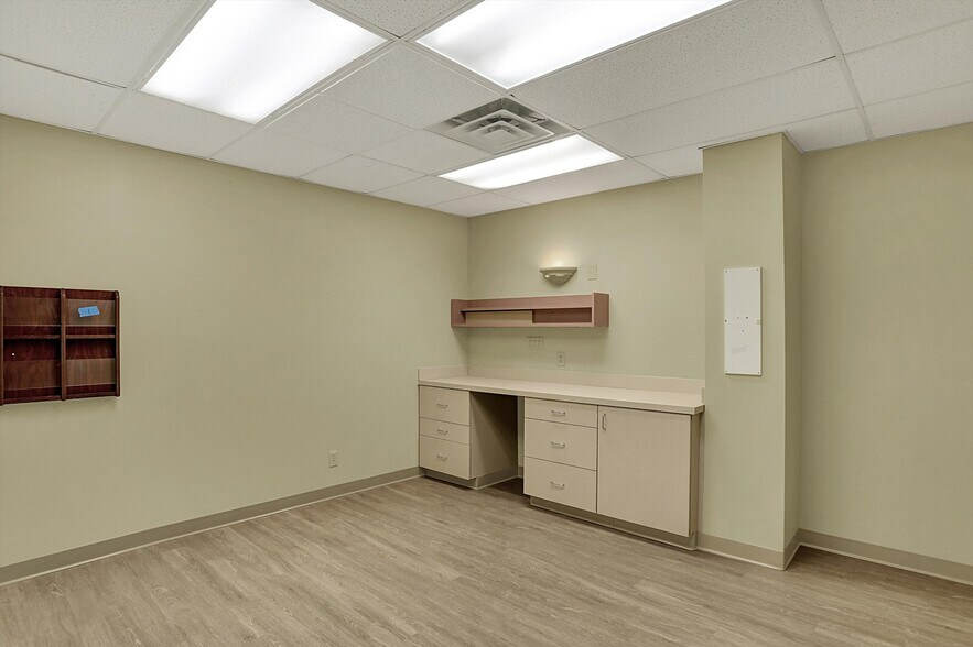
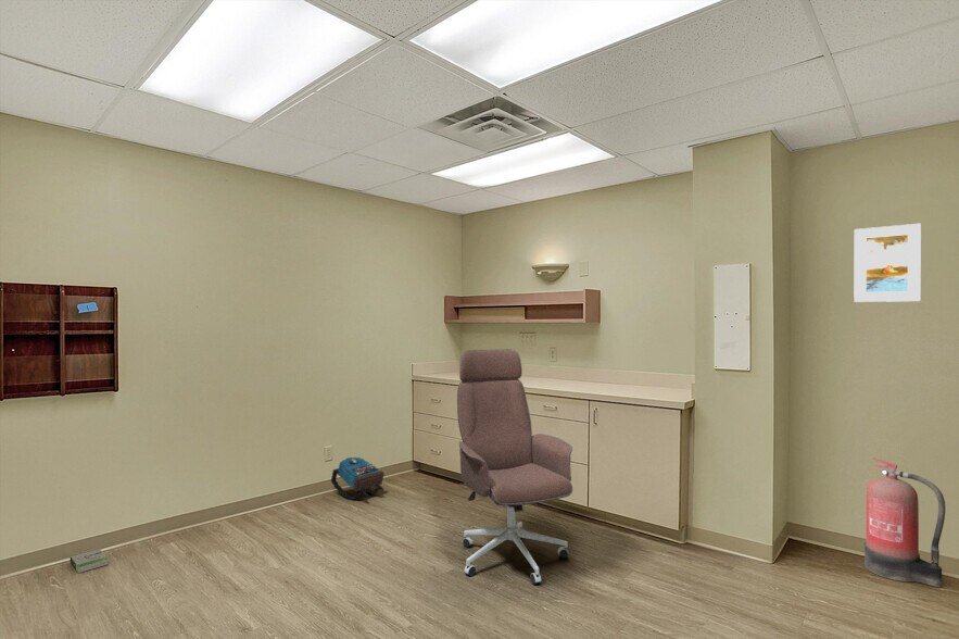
+ office chair [456,348,573,586]
+ backpack [330,456,386,501]
+ box [70,548,110,574]
+ fire extinguisher [863,456,946,588]
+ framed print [854,223,922,303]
